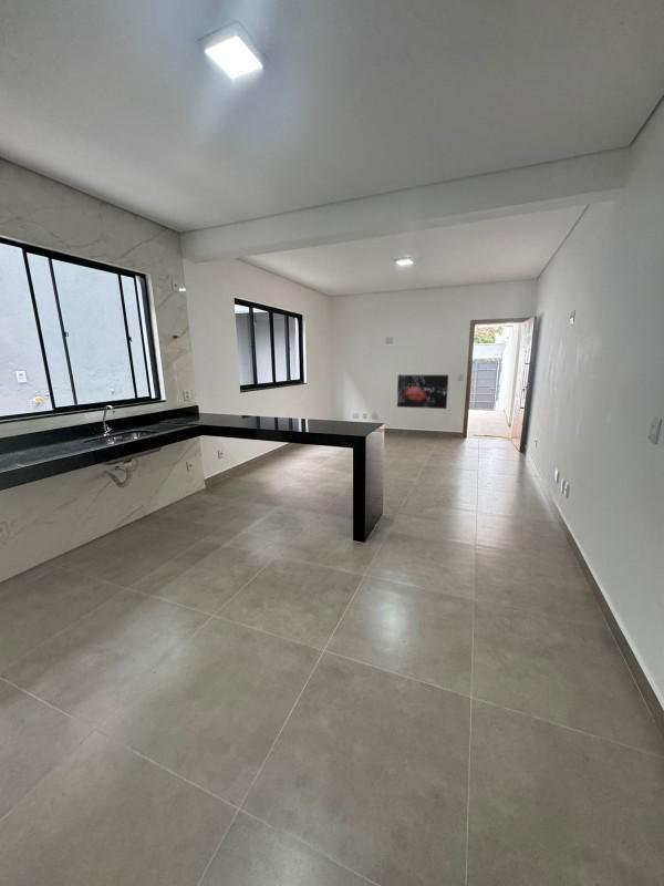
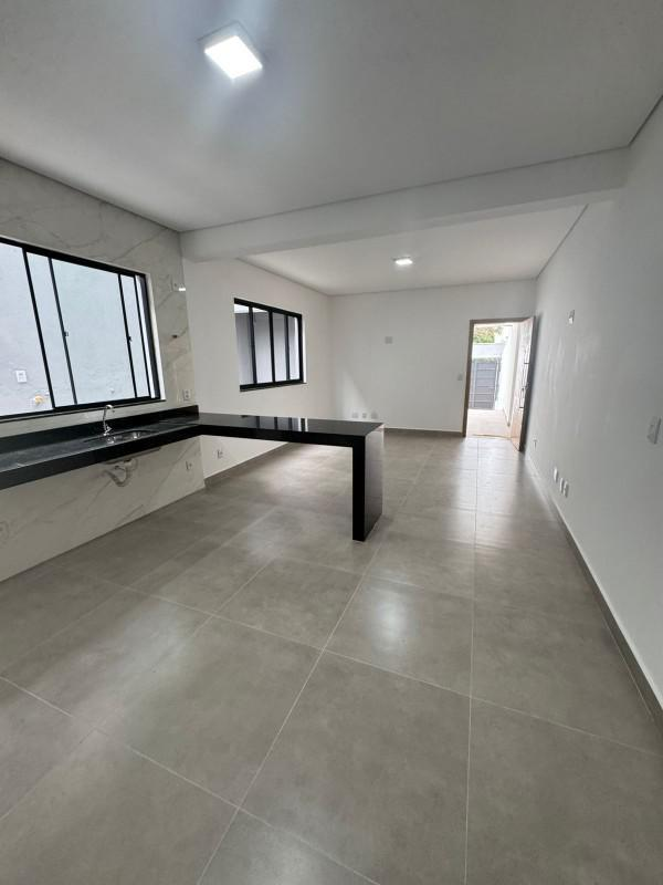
- wall art [396,374,449,410]
